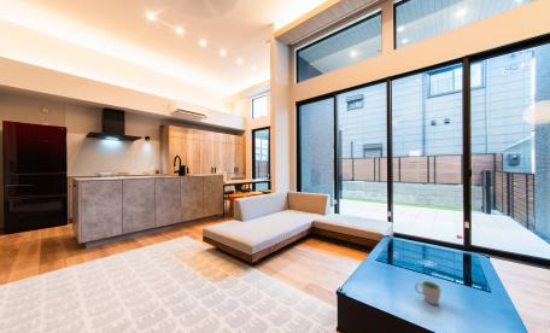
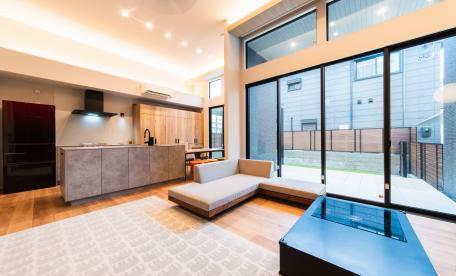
- mug [414,280,443,306]
